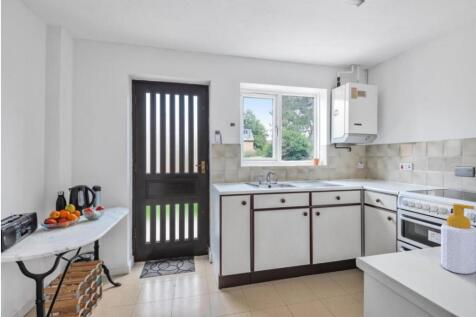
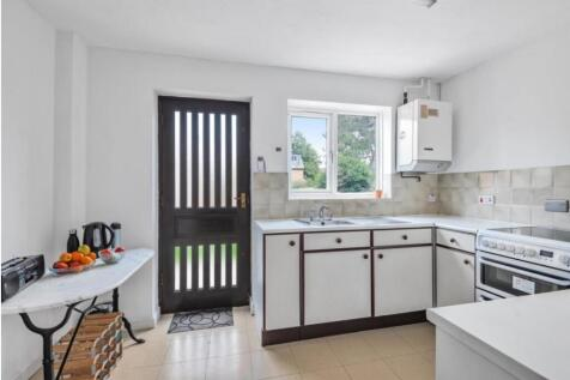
- soap bottle [440,203,476,275]
